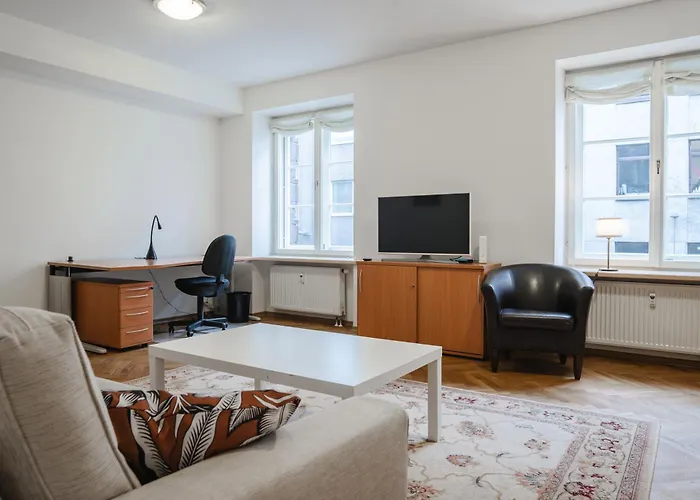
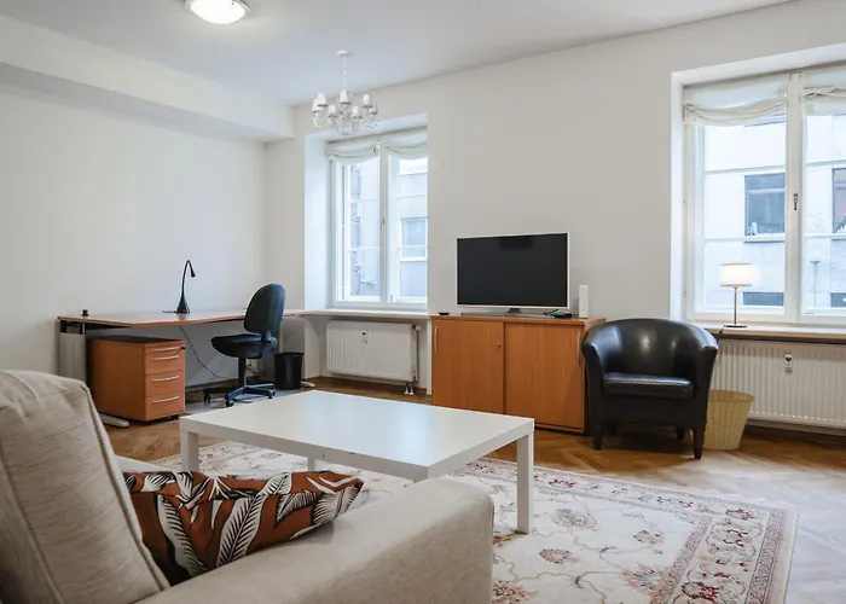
+ basket [689,388,757,451]
+ chandelier [311,50,381,138]
